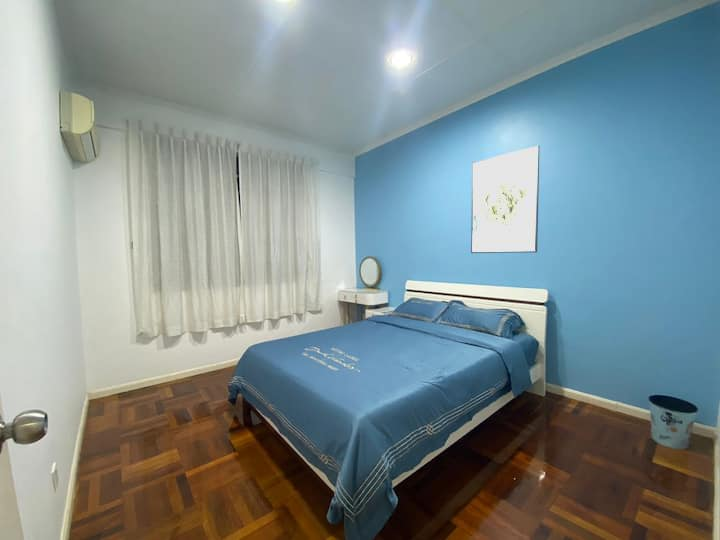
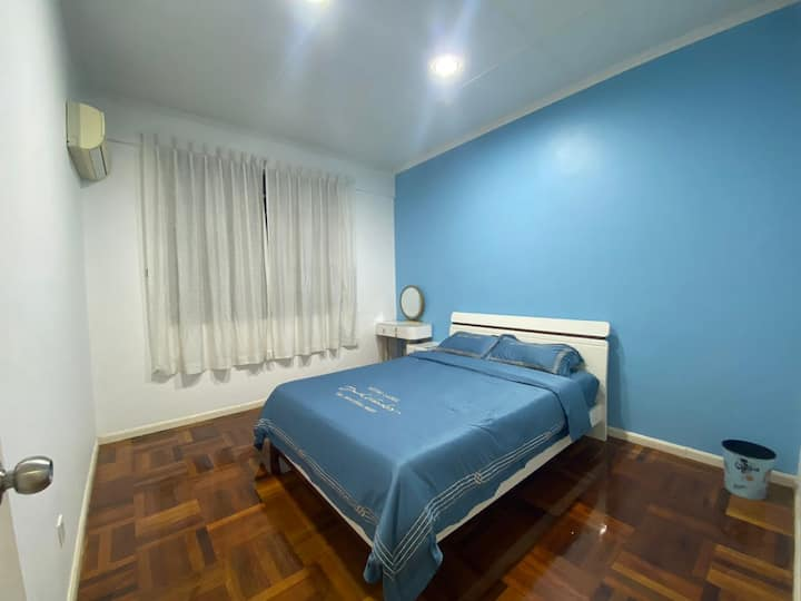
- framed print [470,144,540,254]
